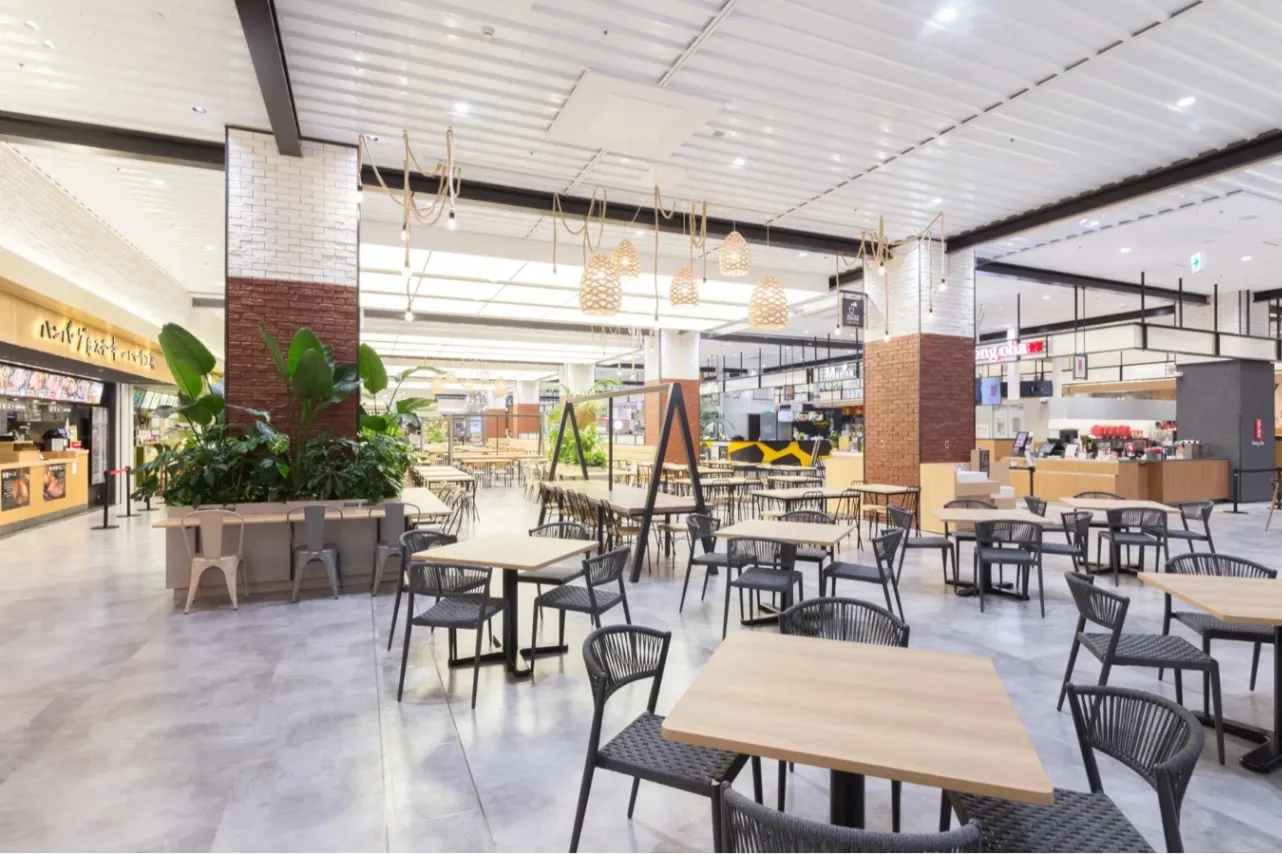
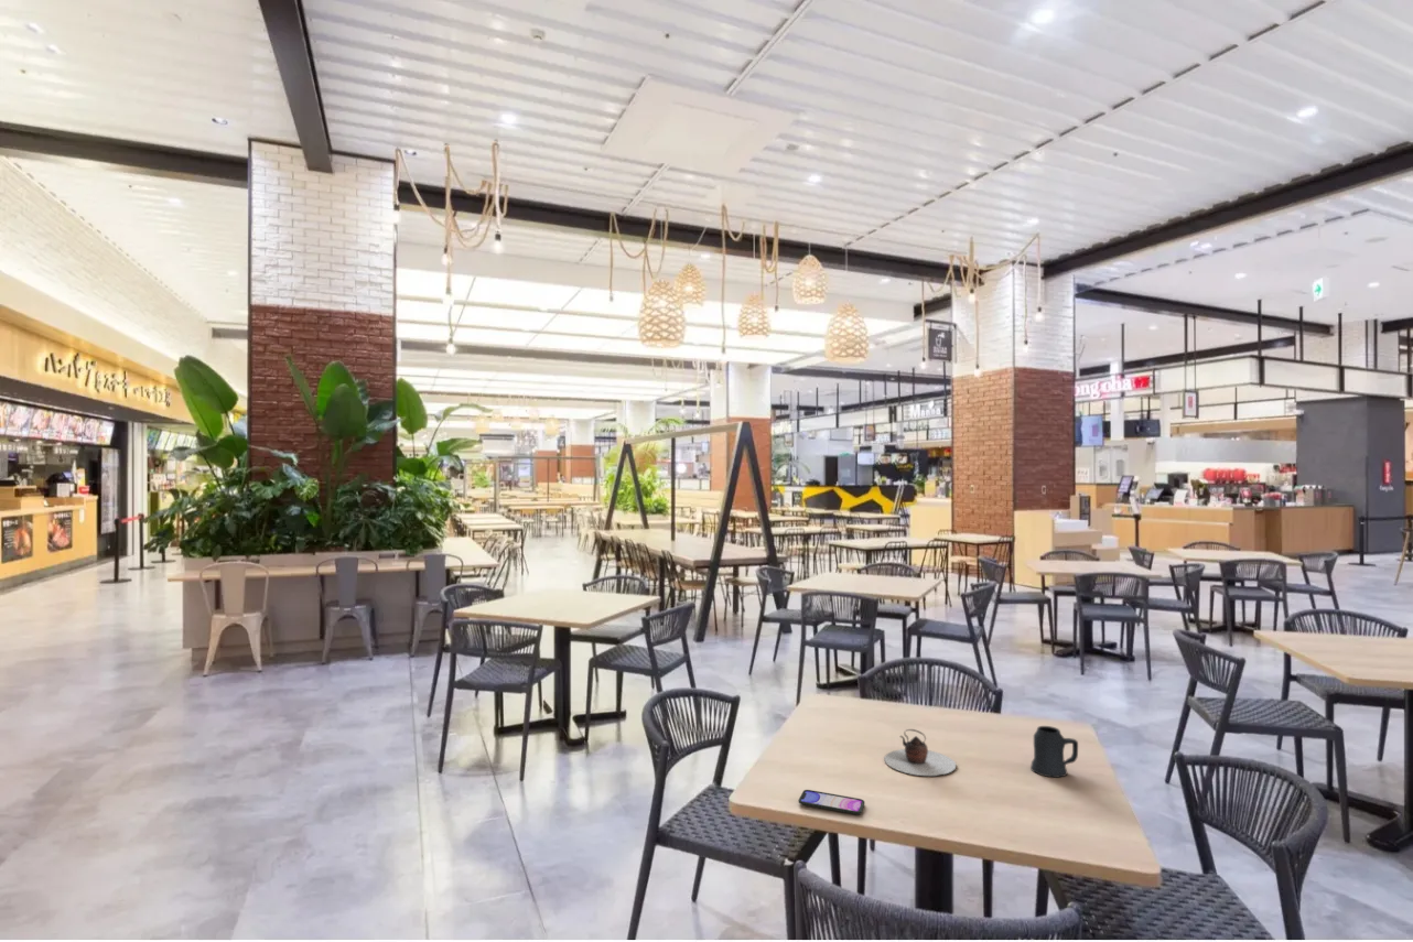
+ mug [1029,725,1079,779]
+ teapot [883,728,957,777]
+ smartphone [797,789,865,815]
